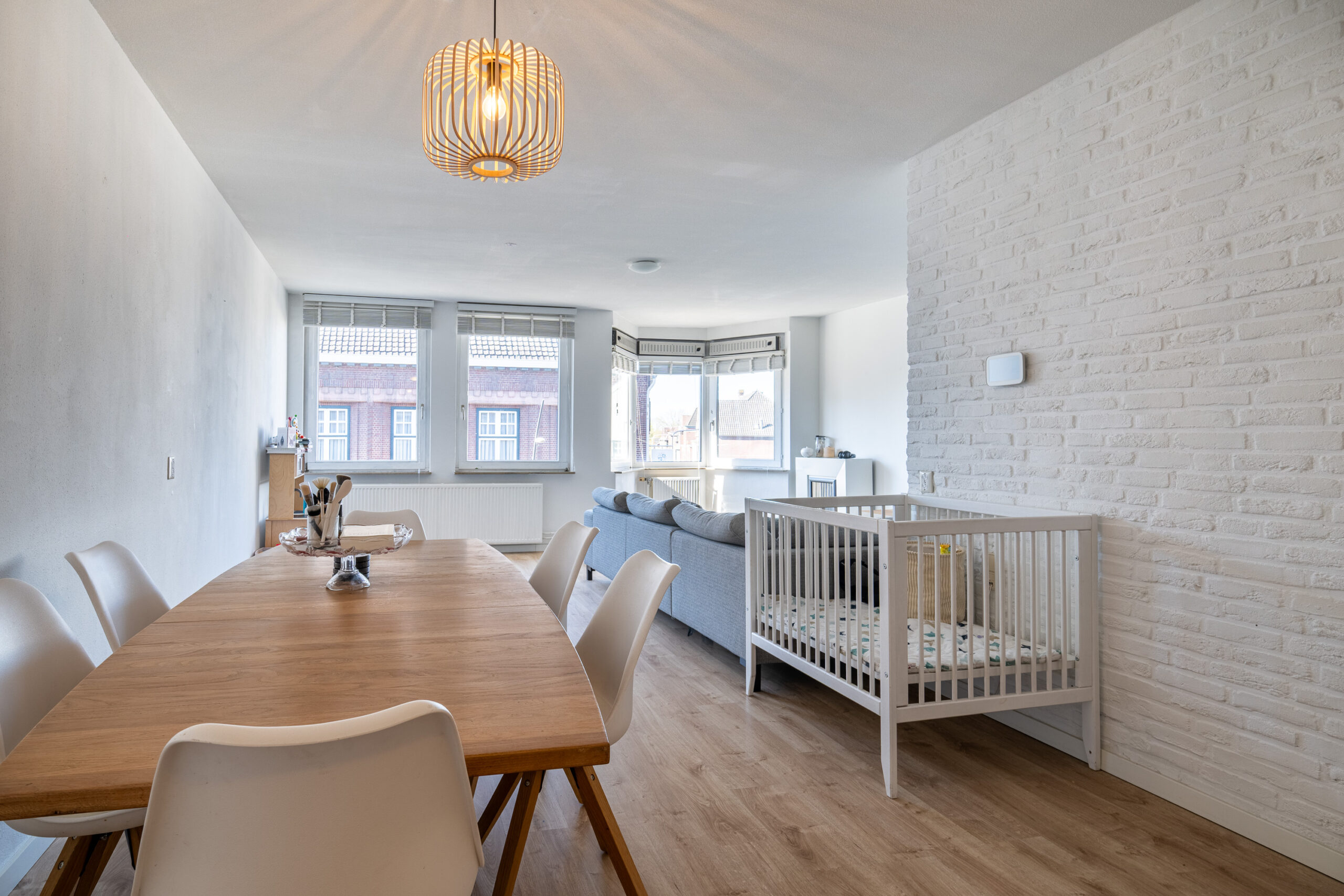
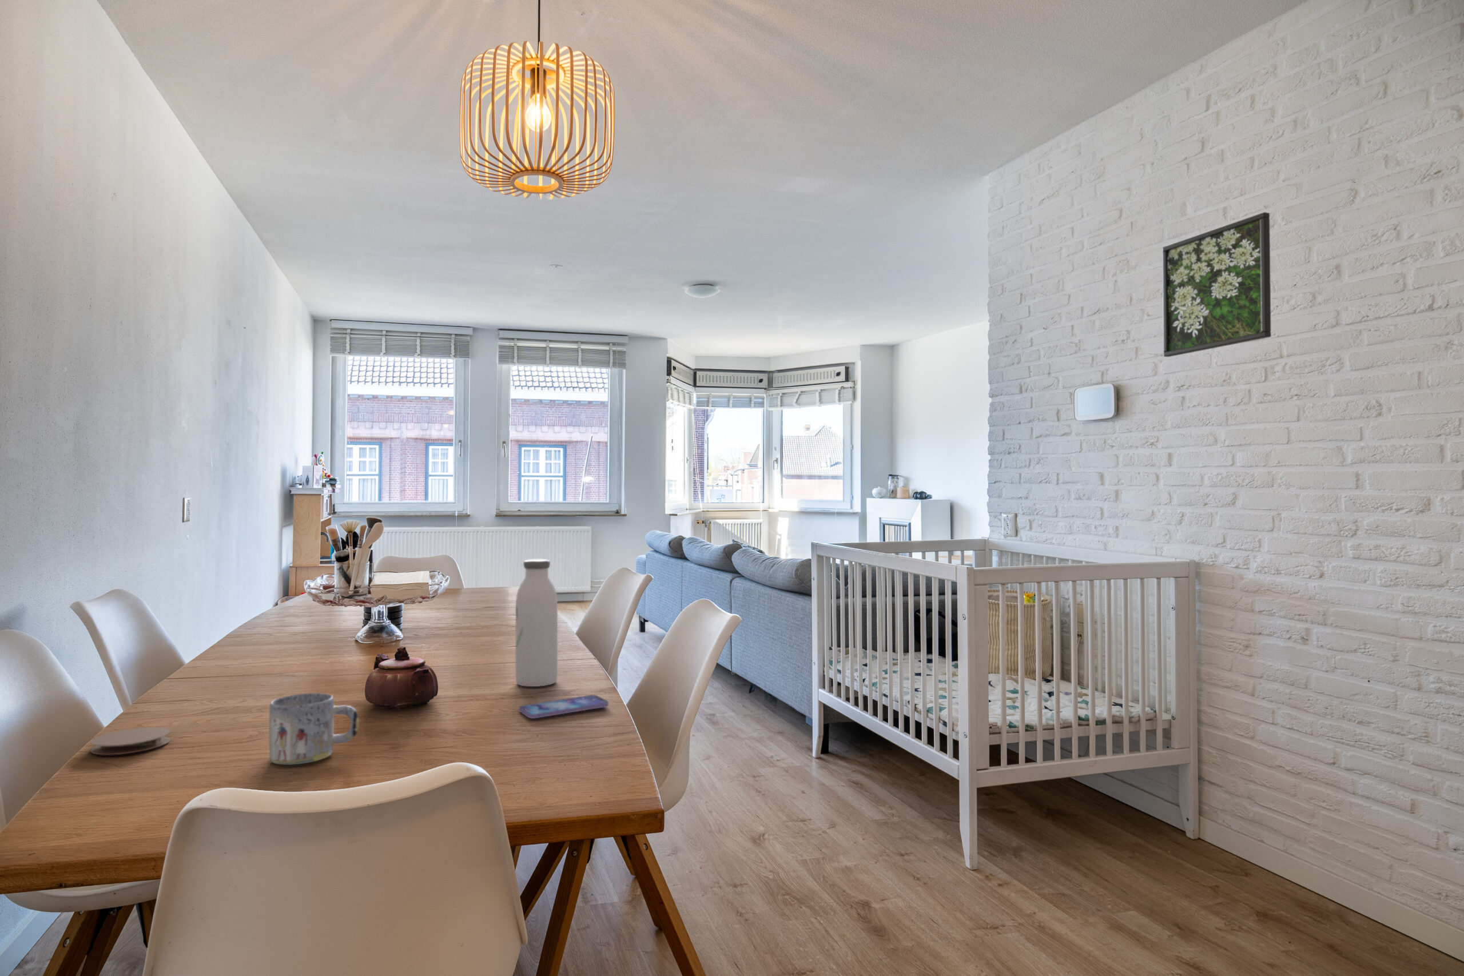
+ coaster [89,727,171,756]
+ teapot [364,646,439,710]
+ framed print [1162,211,1272,357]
+ mug [269,693,359,766]
+ water bottle [514,559,558,687]
+ smartphone [518,694,609,719]
